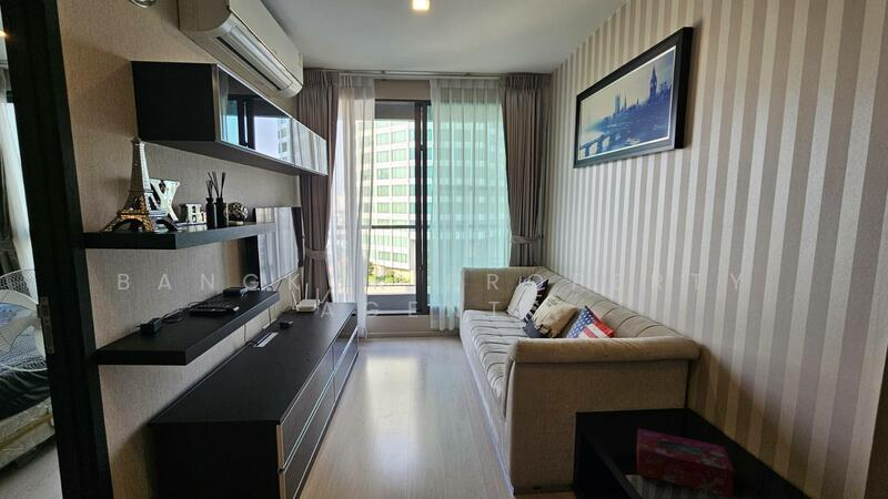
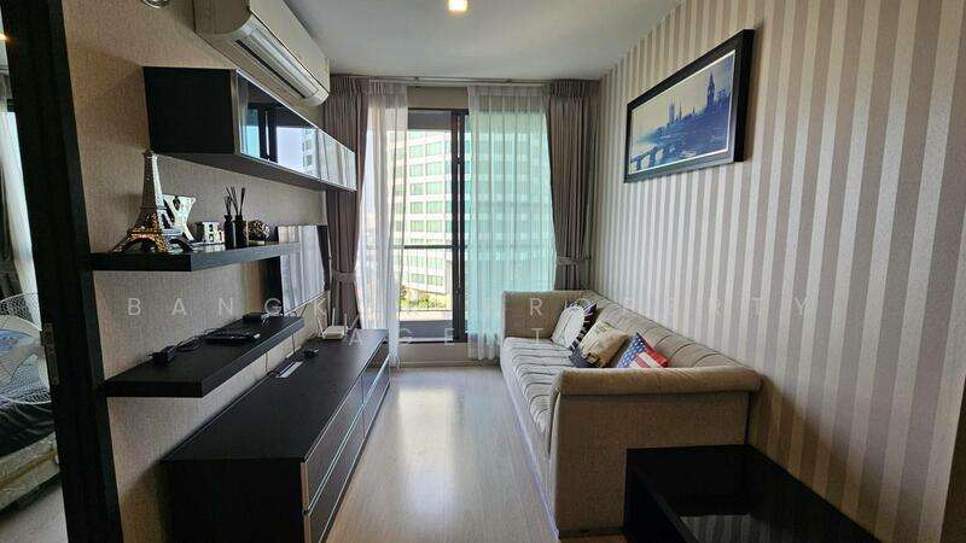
- tissue box [635,428,735,499]
